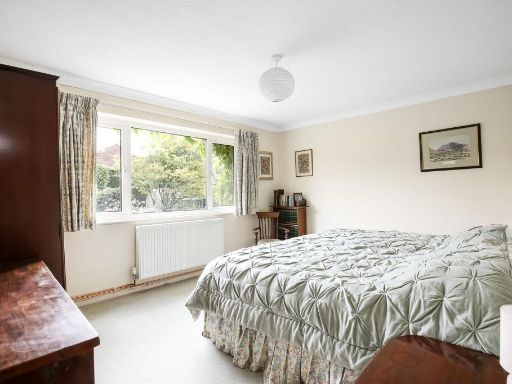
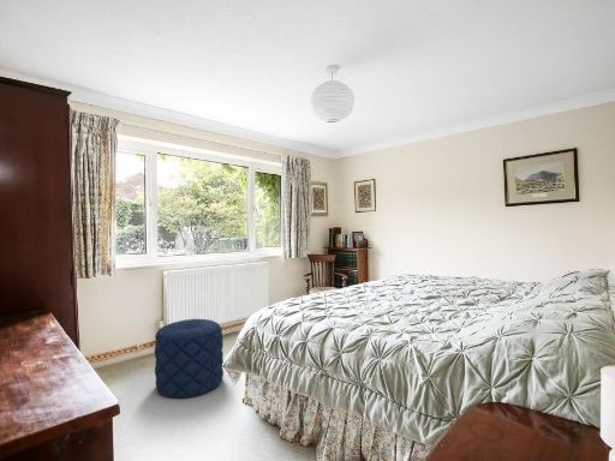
+ pouf [154,318,225,400]
